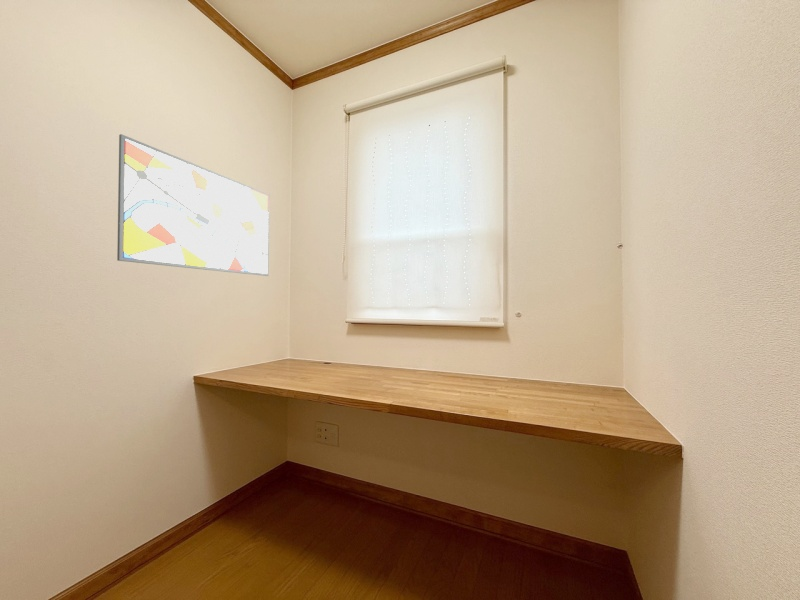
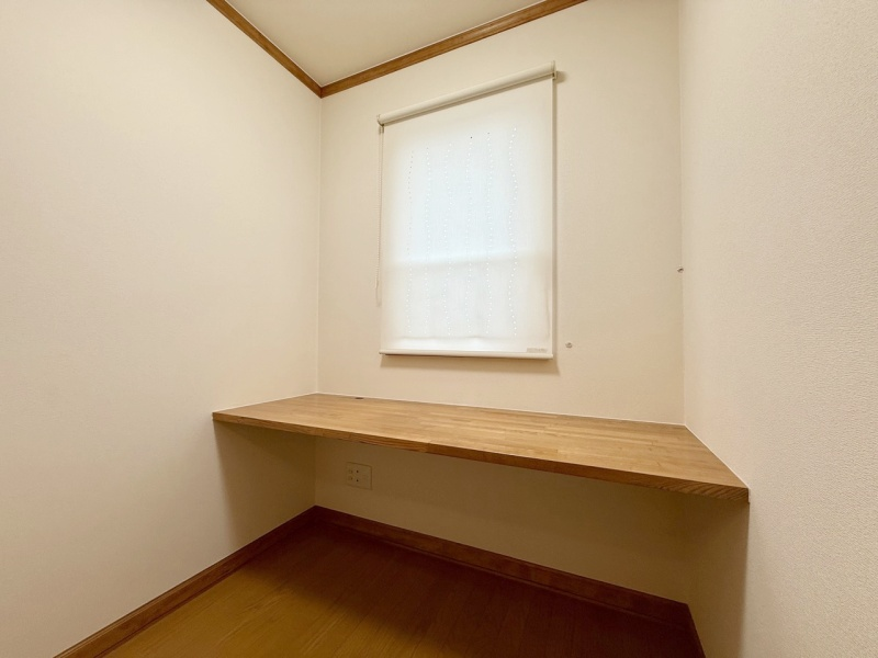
- wall art [116,133,271,277]
